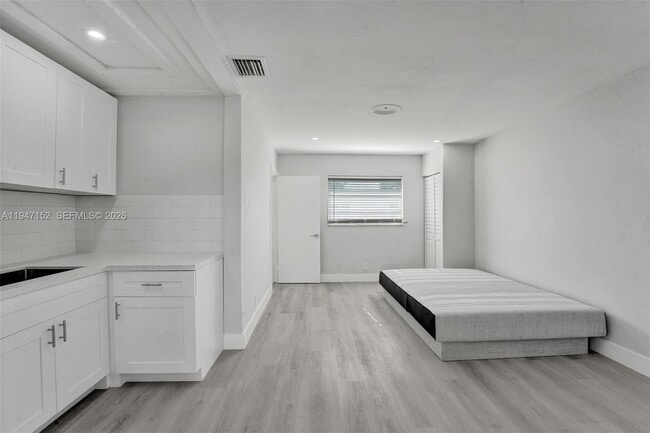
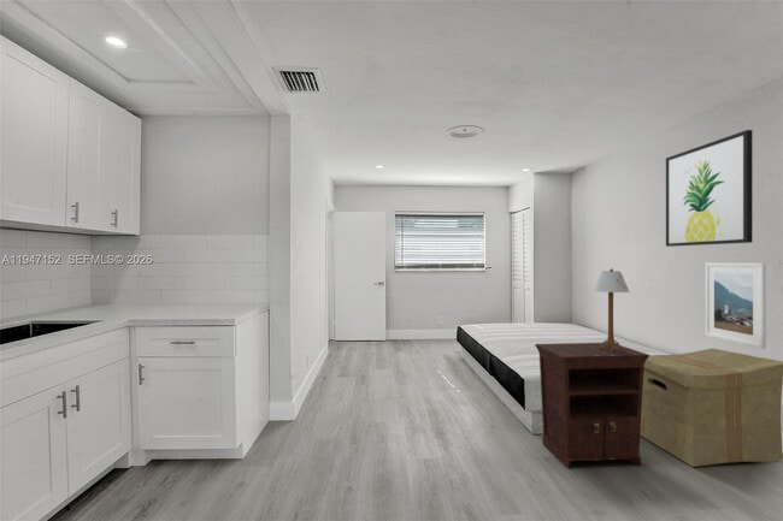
+ nightstand [534,342,650,469]
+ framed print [705,261,767,350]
+ wall art [665,129,754,248]
+ cardboard box [640,348,783,468]
+ table lamp [591,267,631,353]
